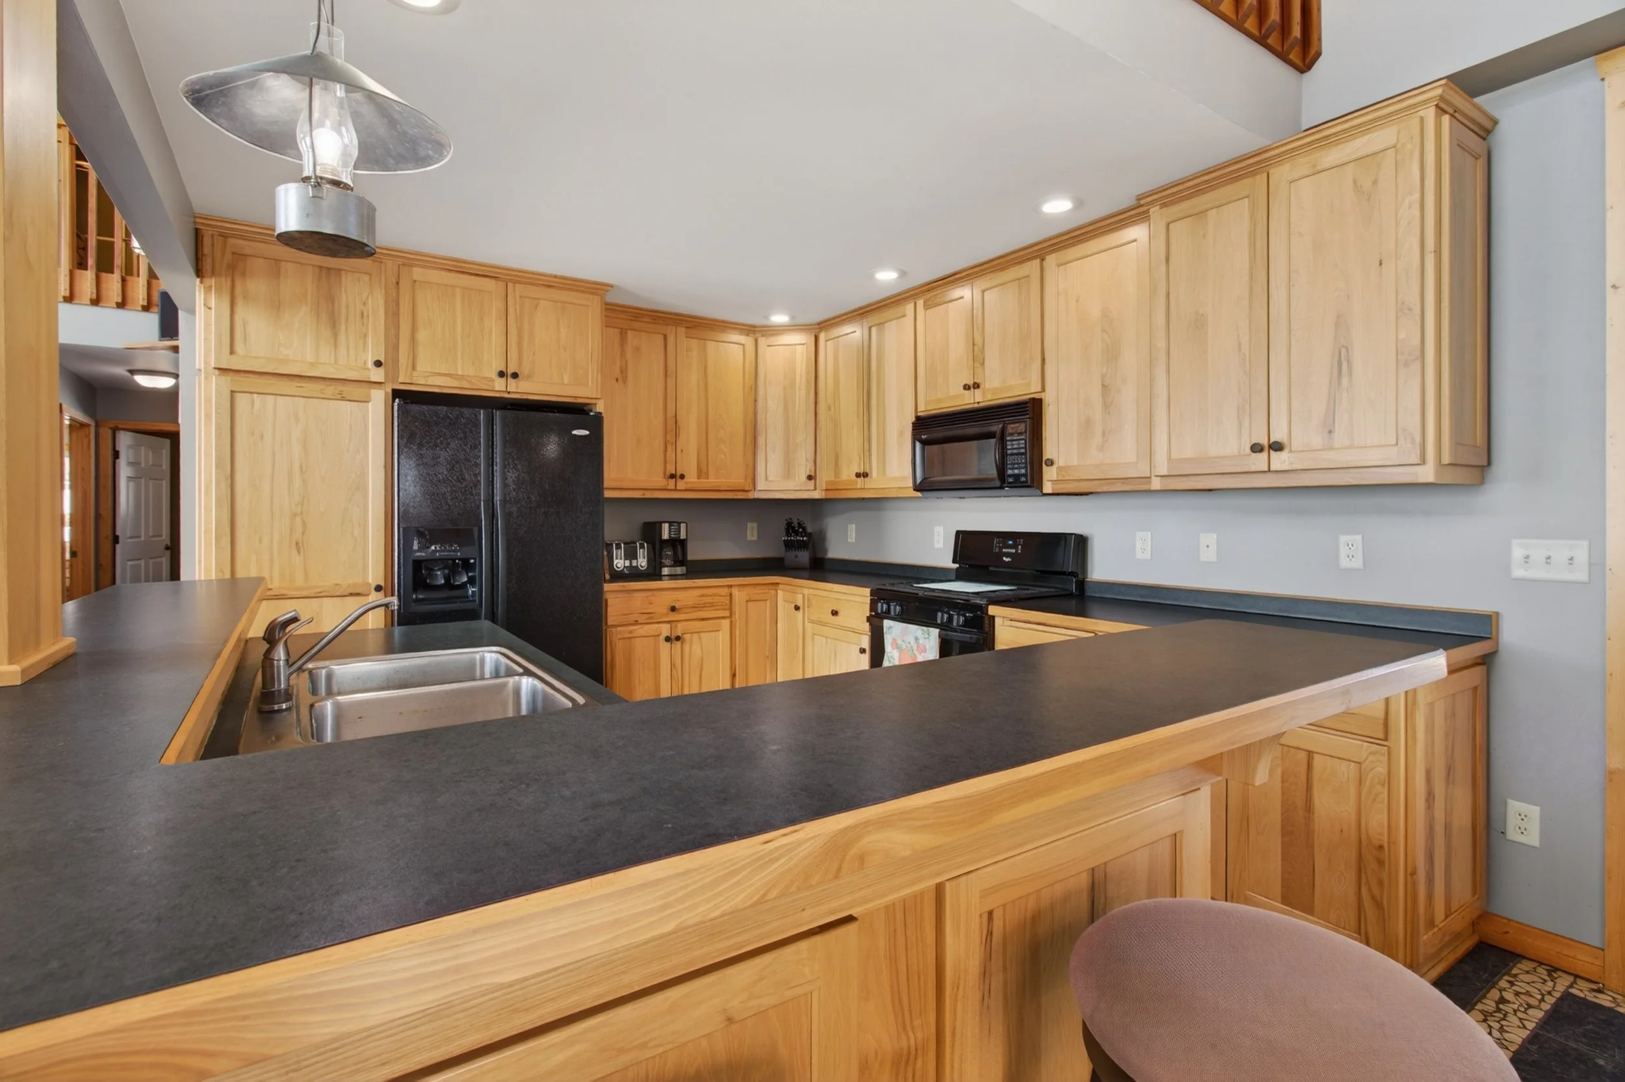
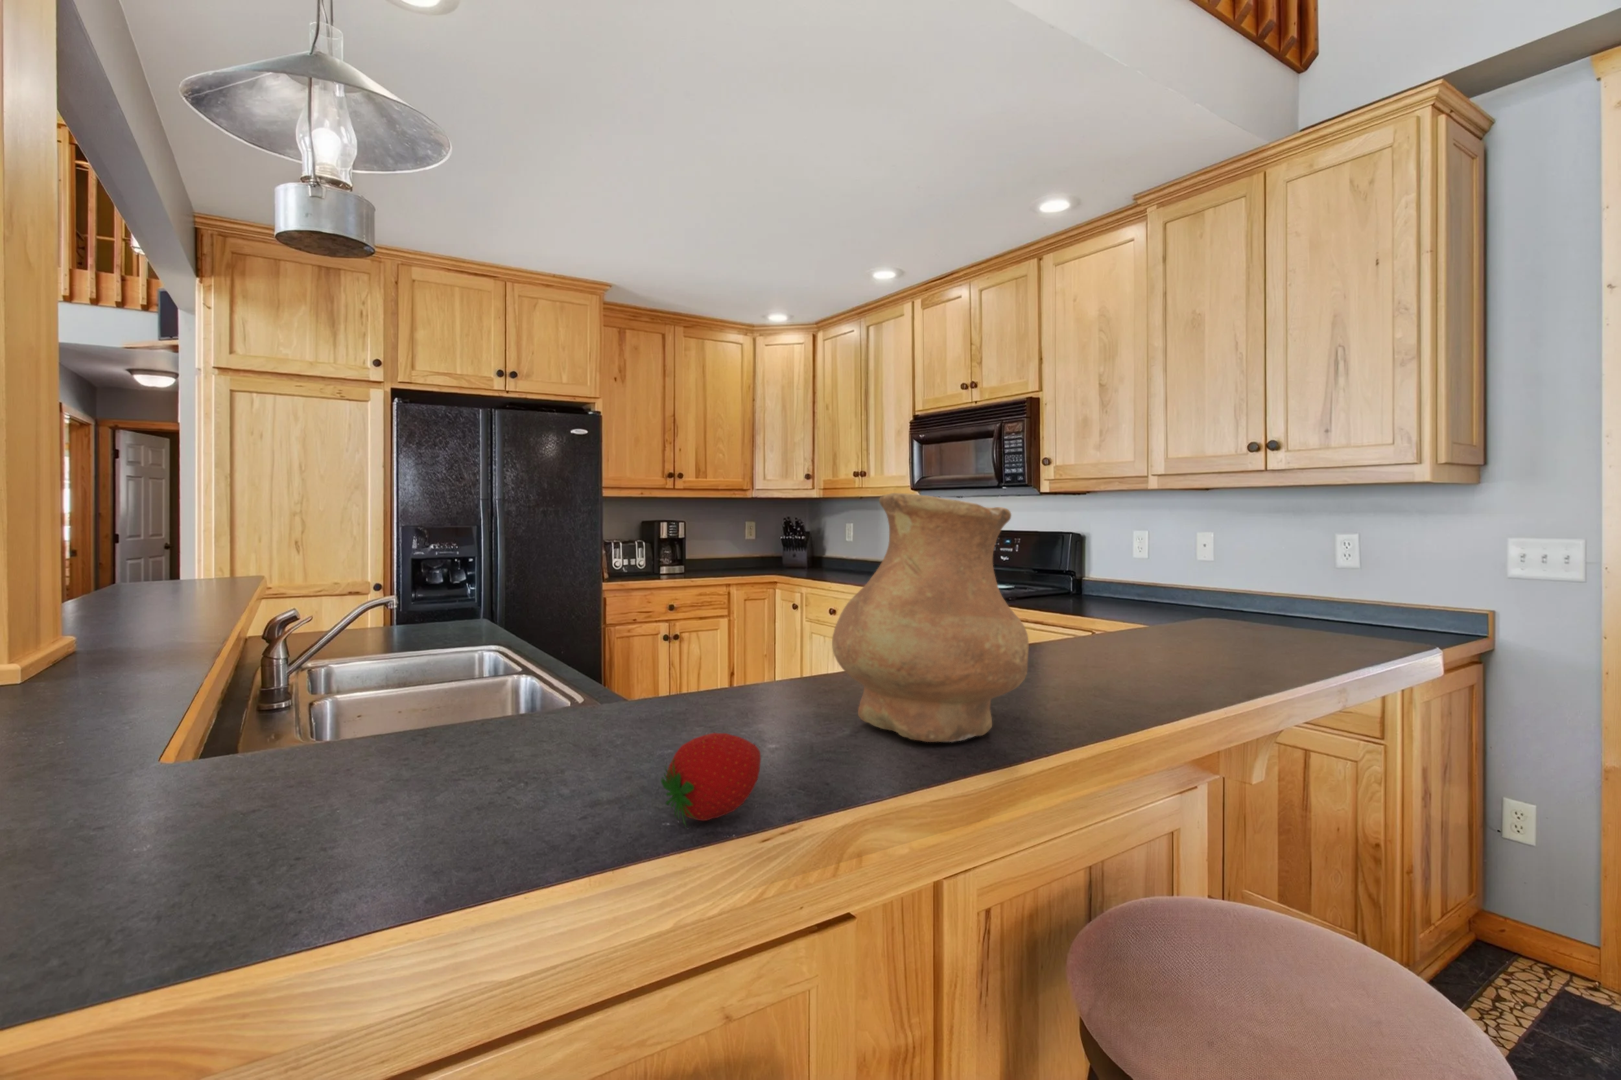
+ fruit [660,732,762,828]
+ vase [832,492,1029,742]
